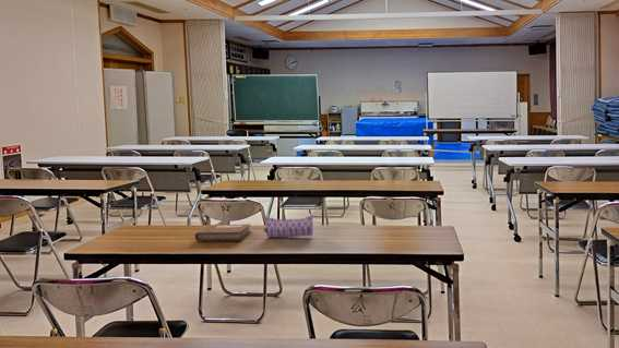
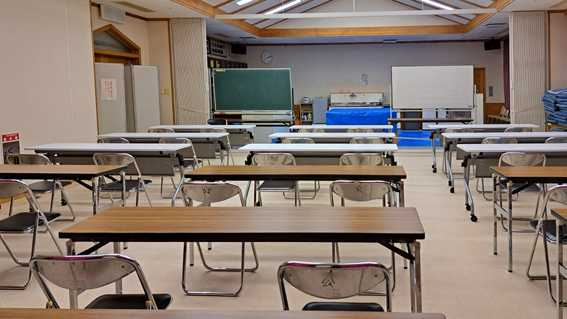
- notebook [194,223,252,242]
- pencil case [263,215,314,239]
